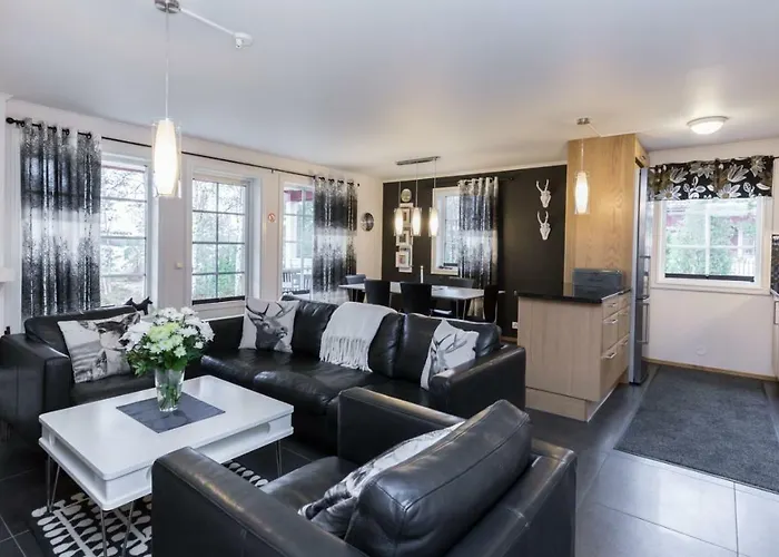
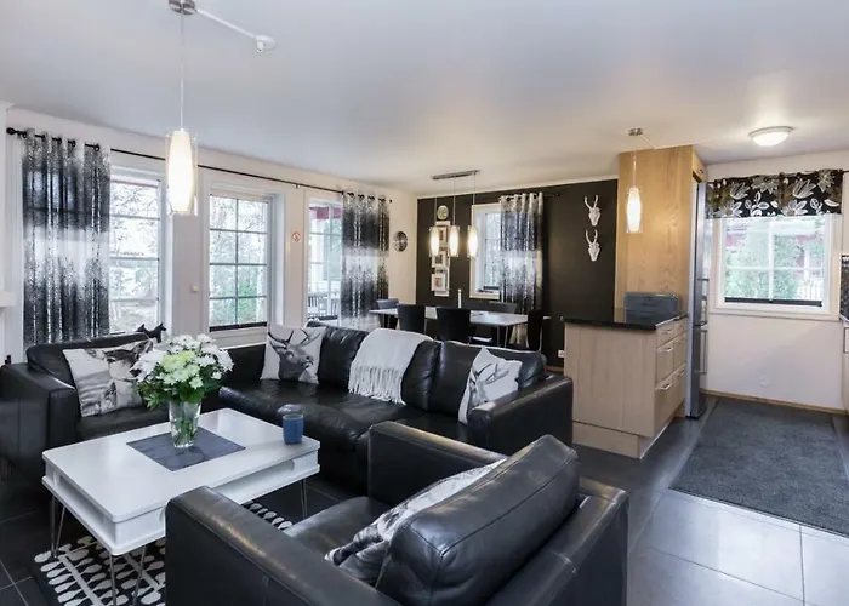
+ mug [281,413,304,445]
